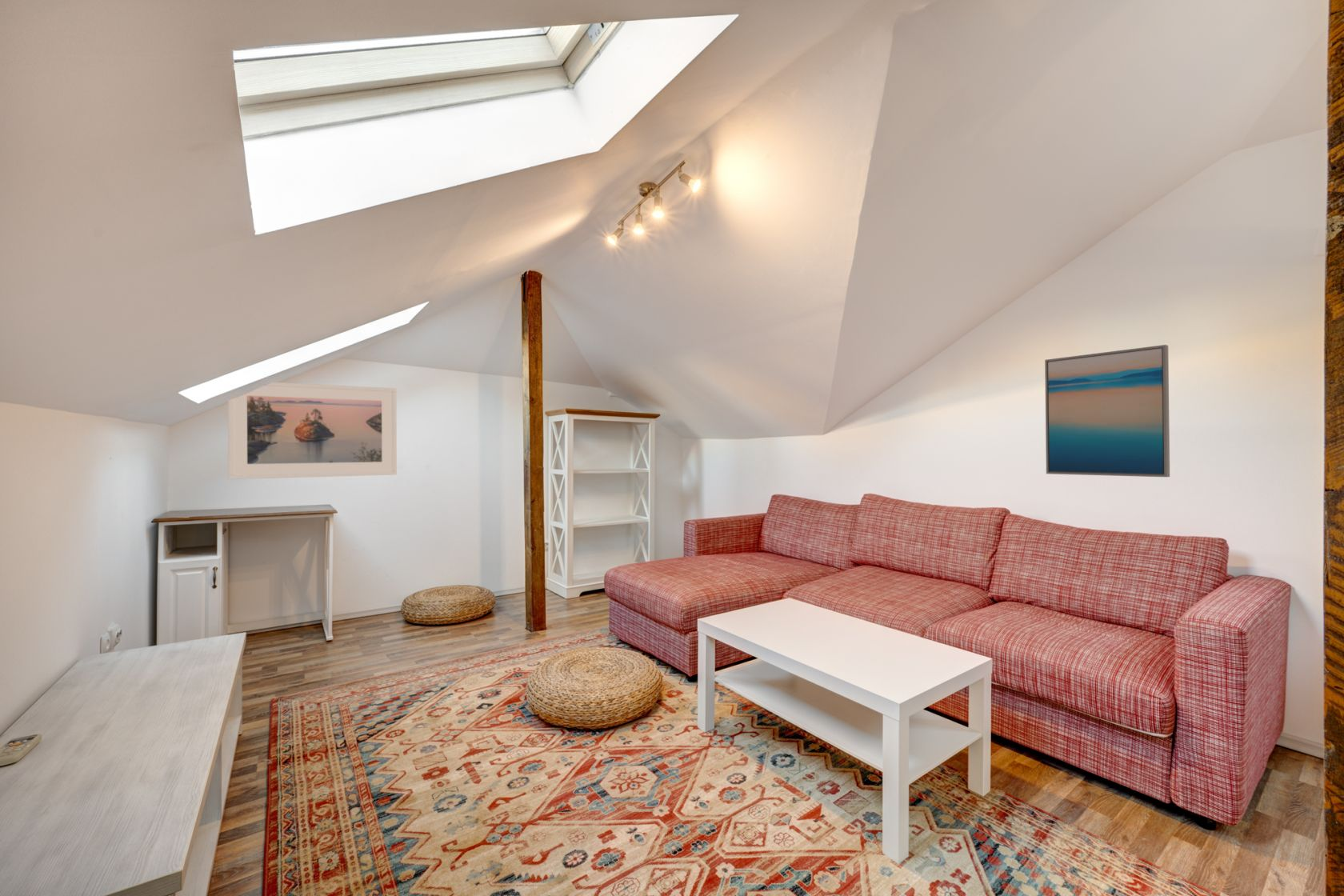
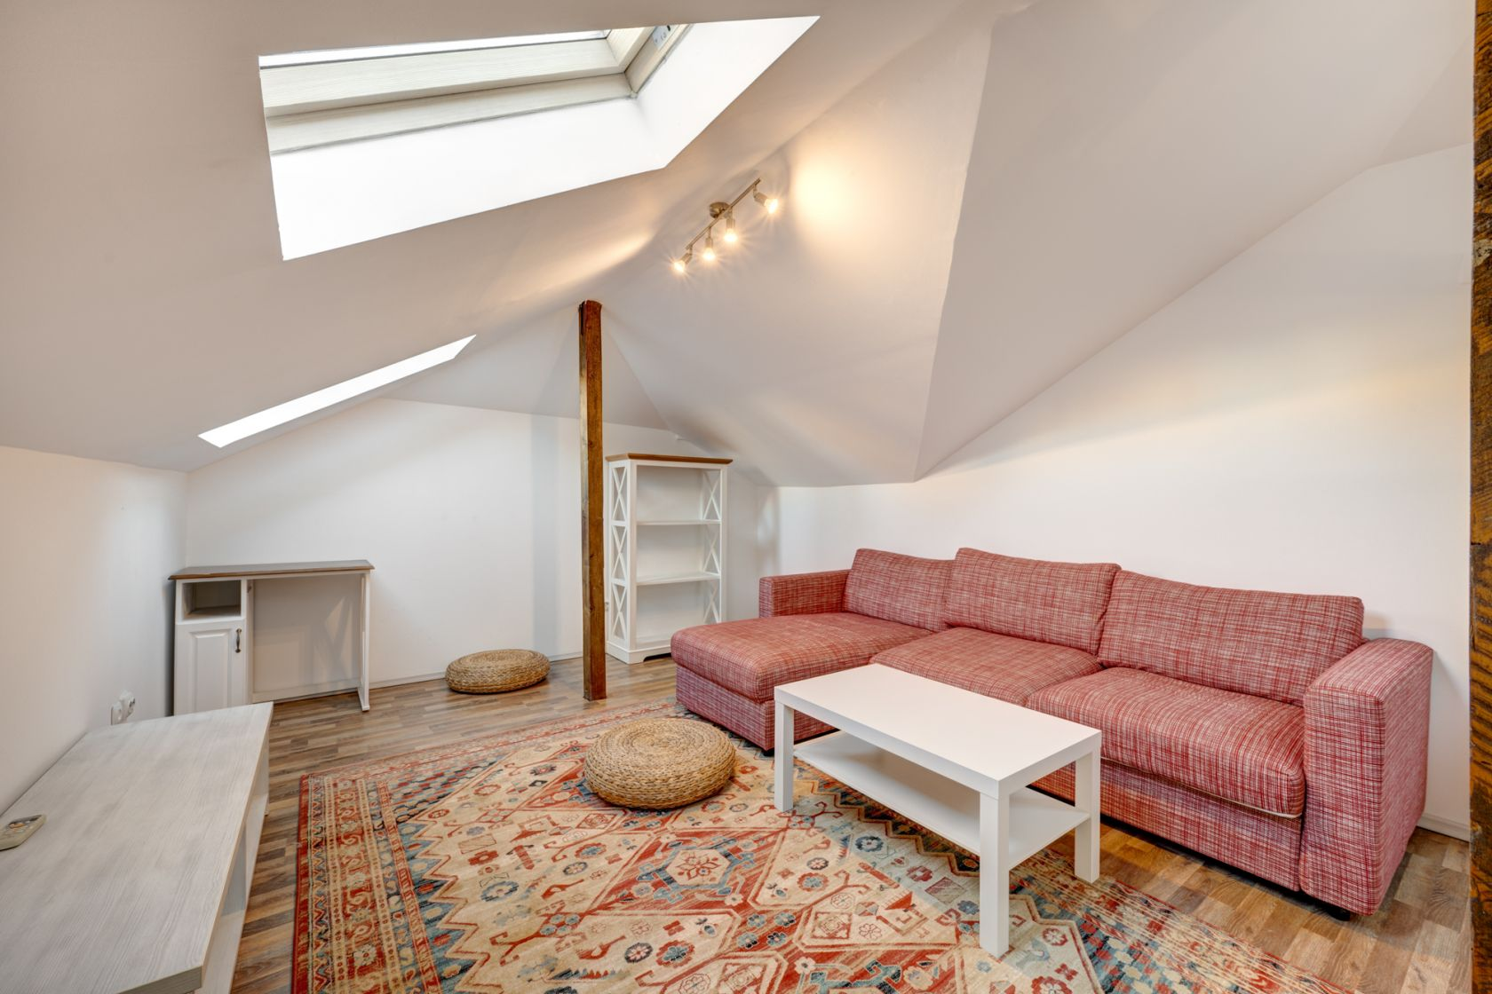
- wall art [1044,344,1170,478]
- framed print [227,382,398,480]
